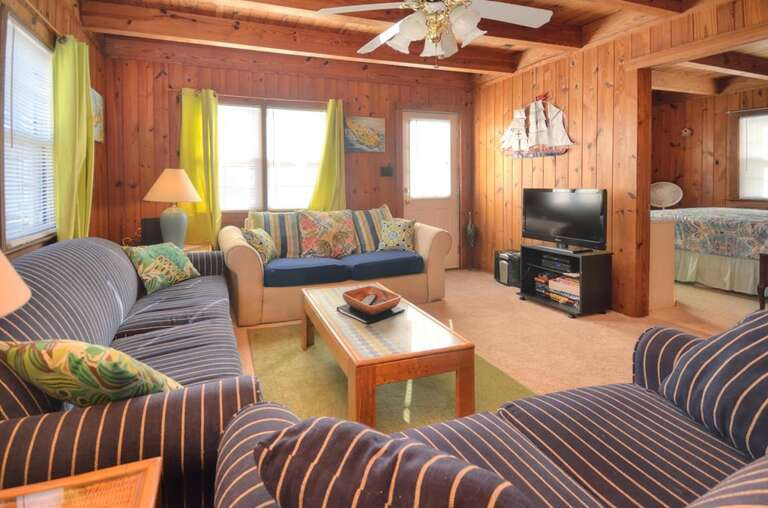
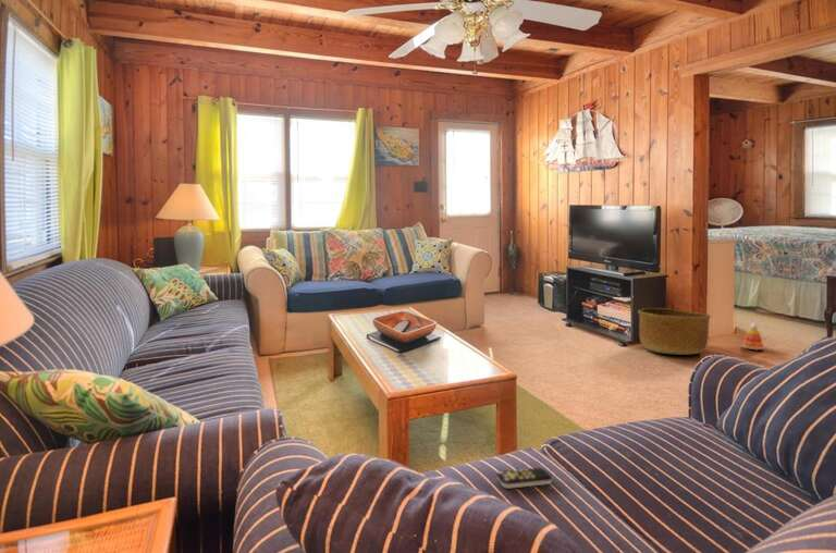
+ stacking toy [740,321,765,351]
+ remote control [495,467,553,490]
+ basket [637,307,712,356]
